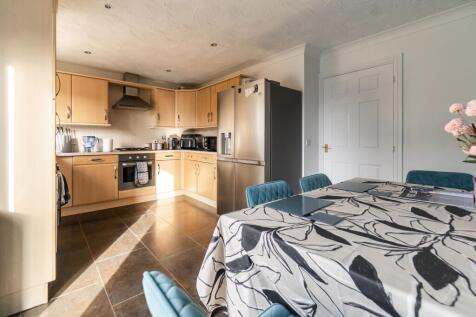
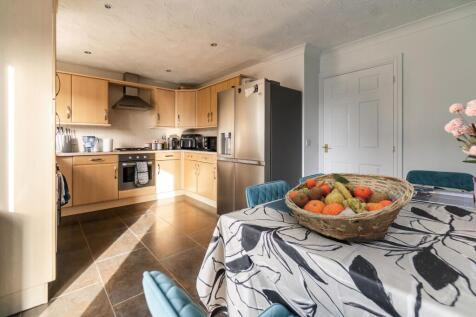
+ fruit basket [284,172,415,242]
